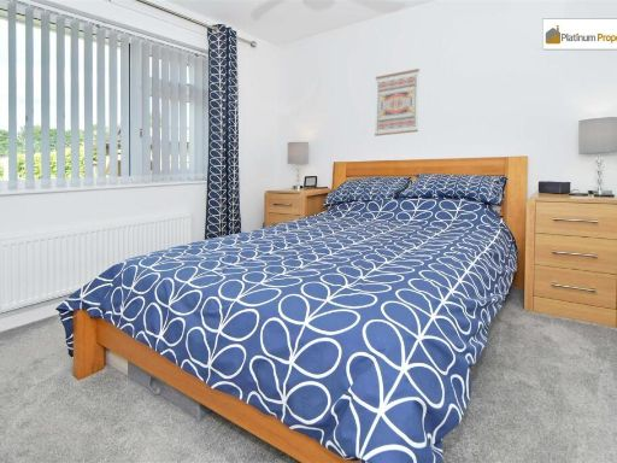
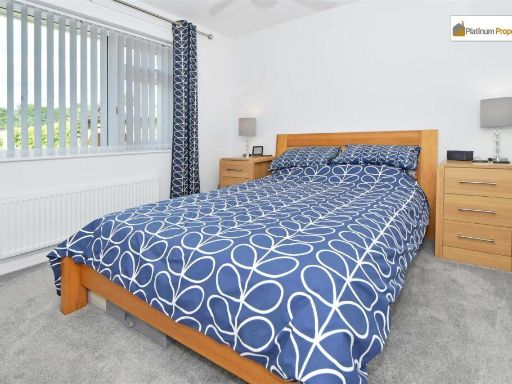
- wall art [374,68,421,137]
